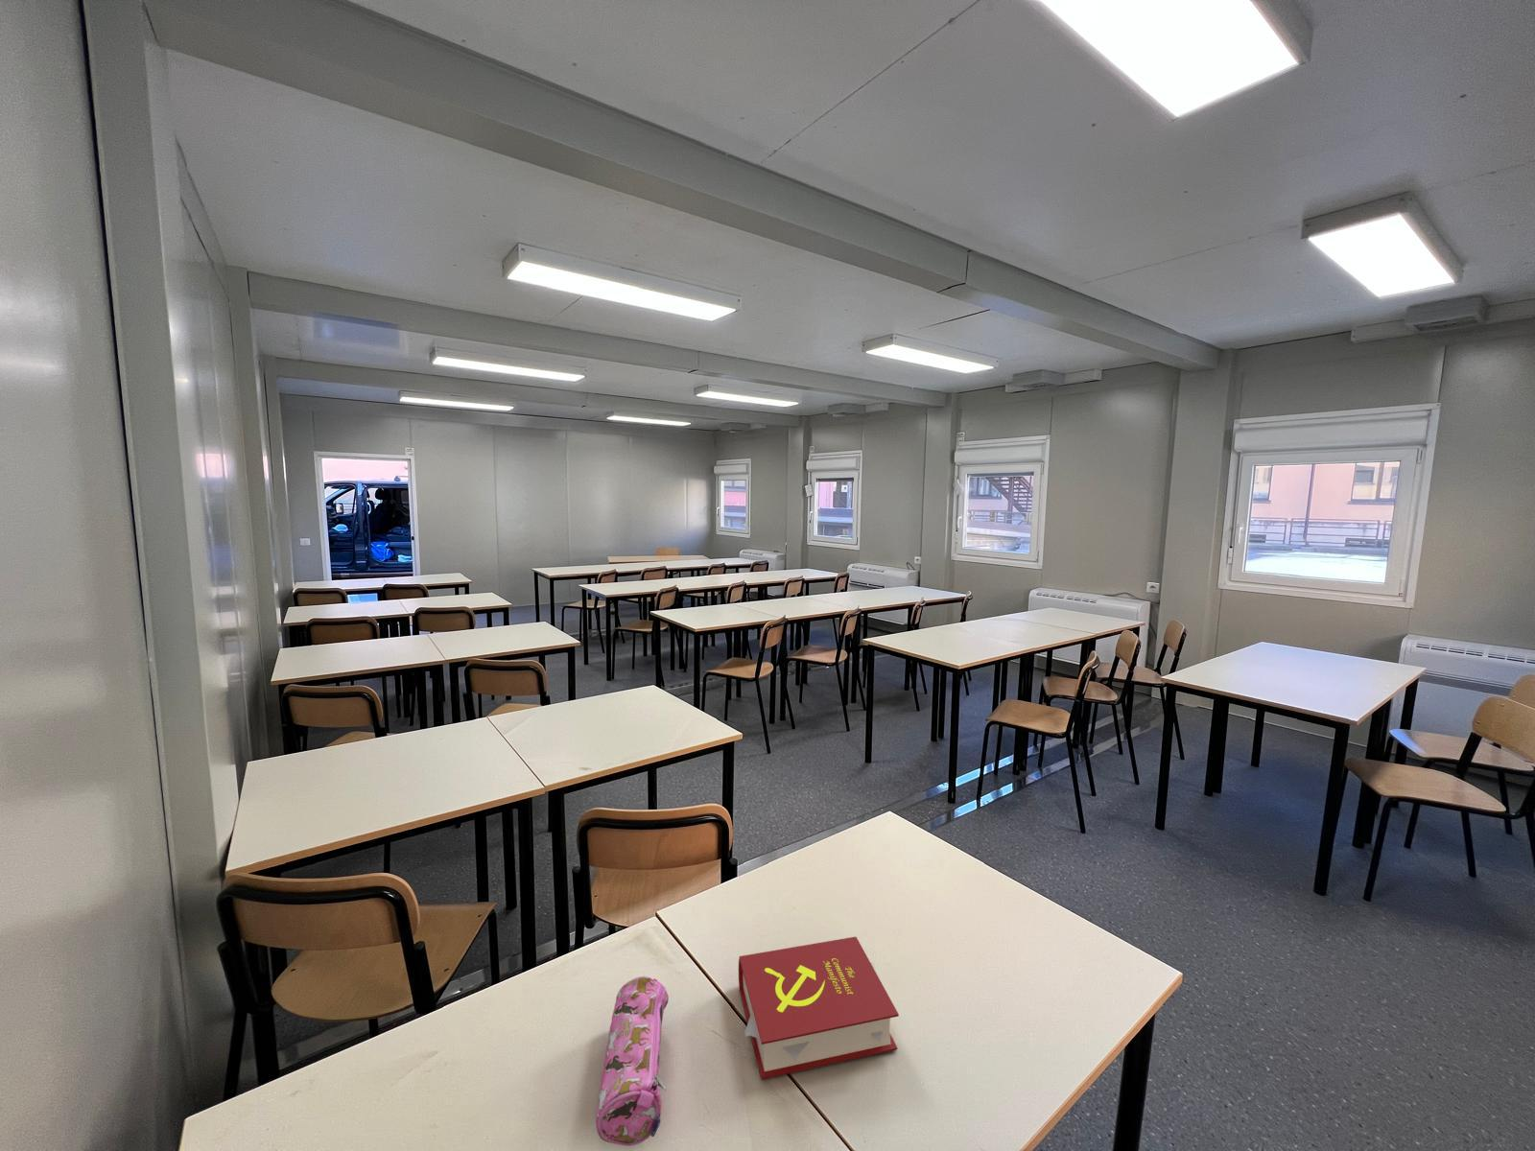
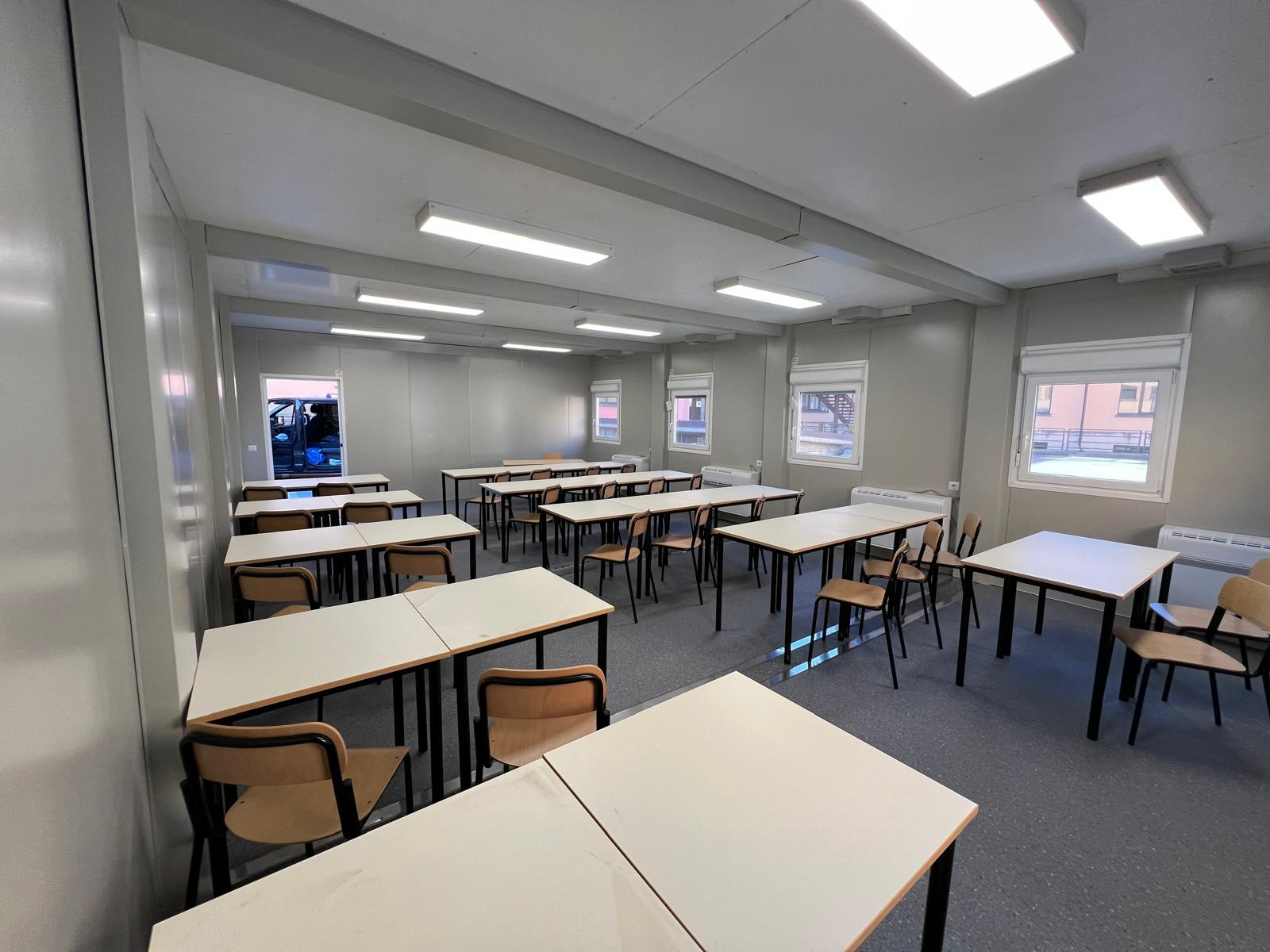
- pencil case [595,976,670,1147]
- book [737,936,900,1080]
